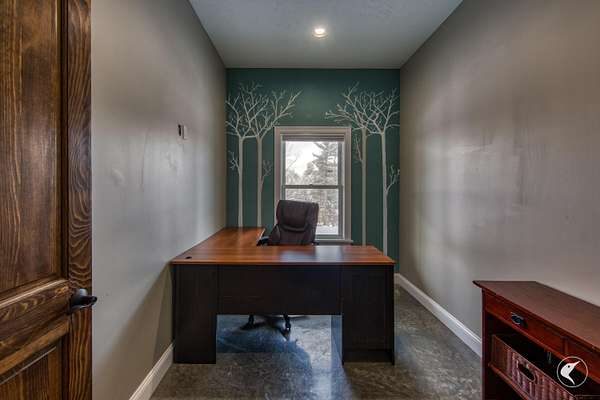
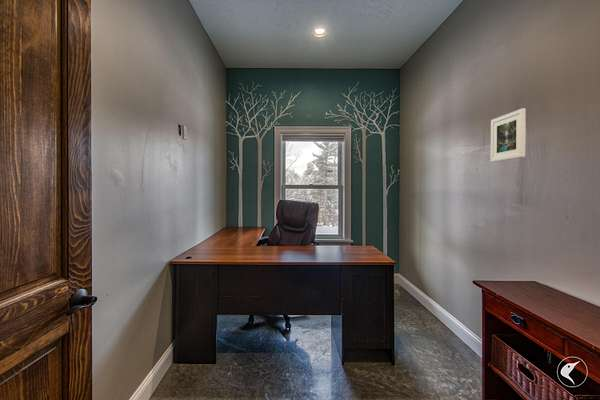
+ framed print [490,108,527,163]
